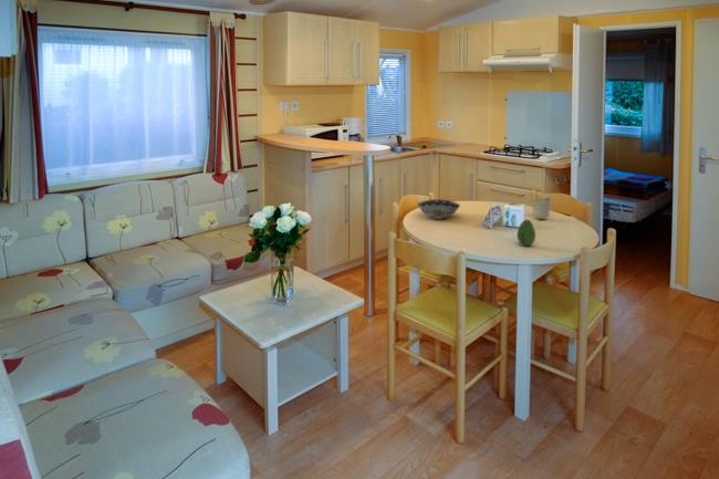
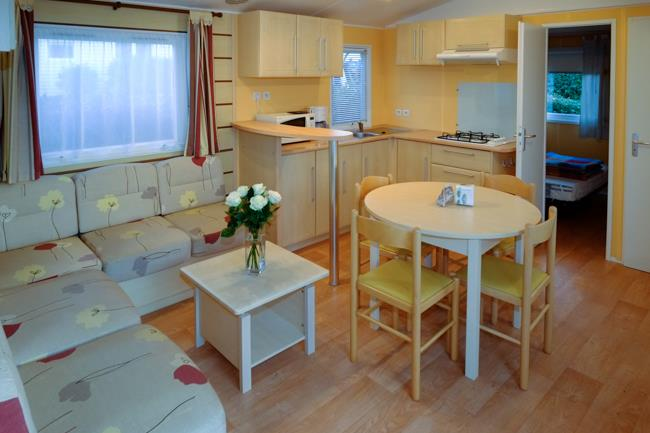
- cup [528,196,553,220]
- fruit [515,219,536,247]
- decorative bowl [416,198,461,220]
